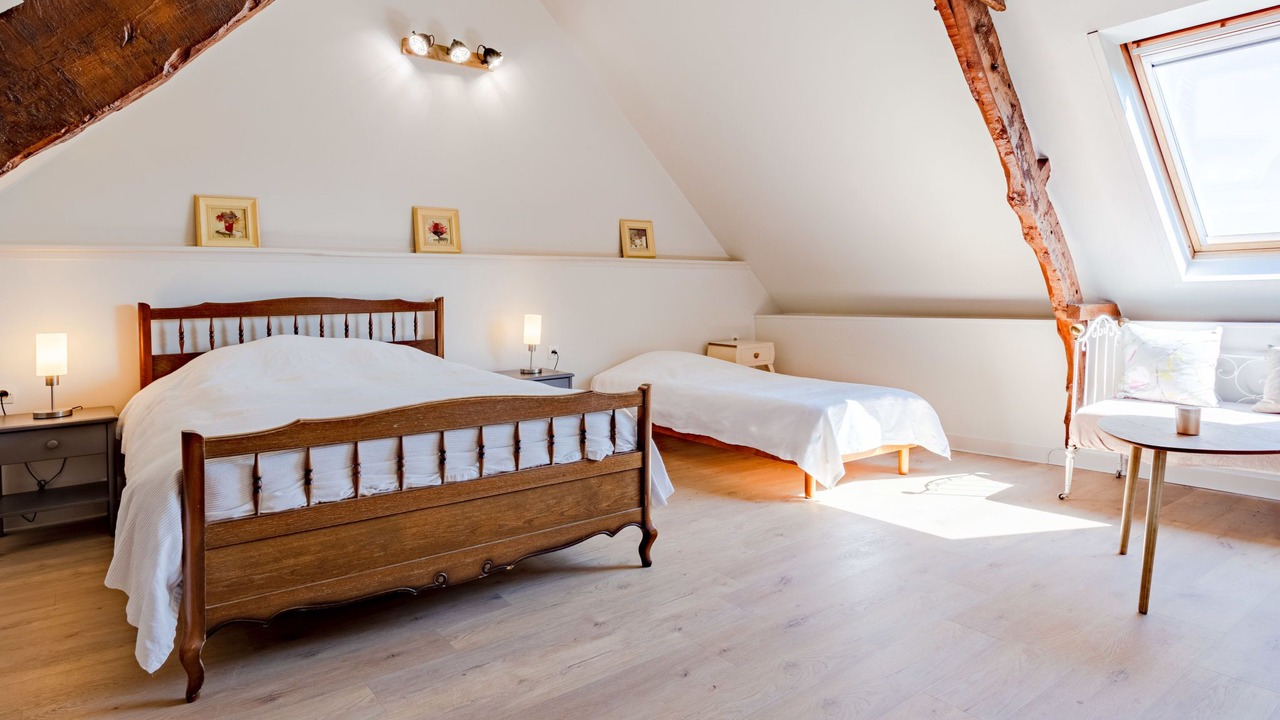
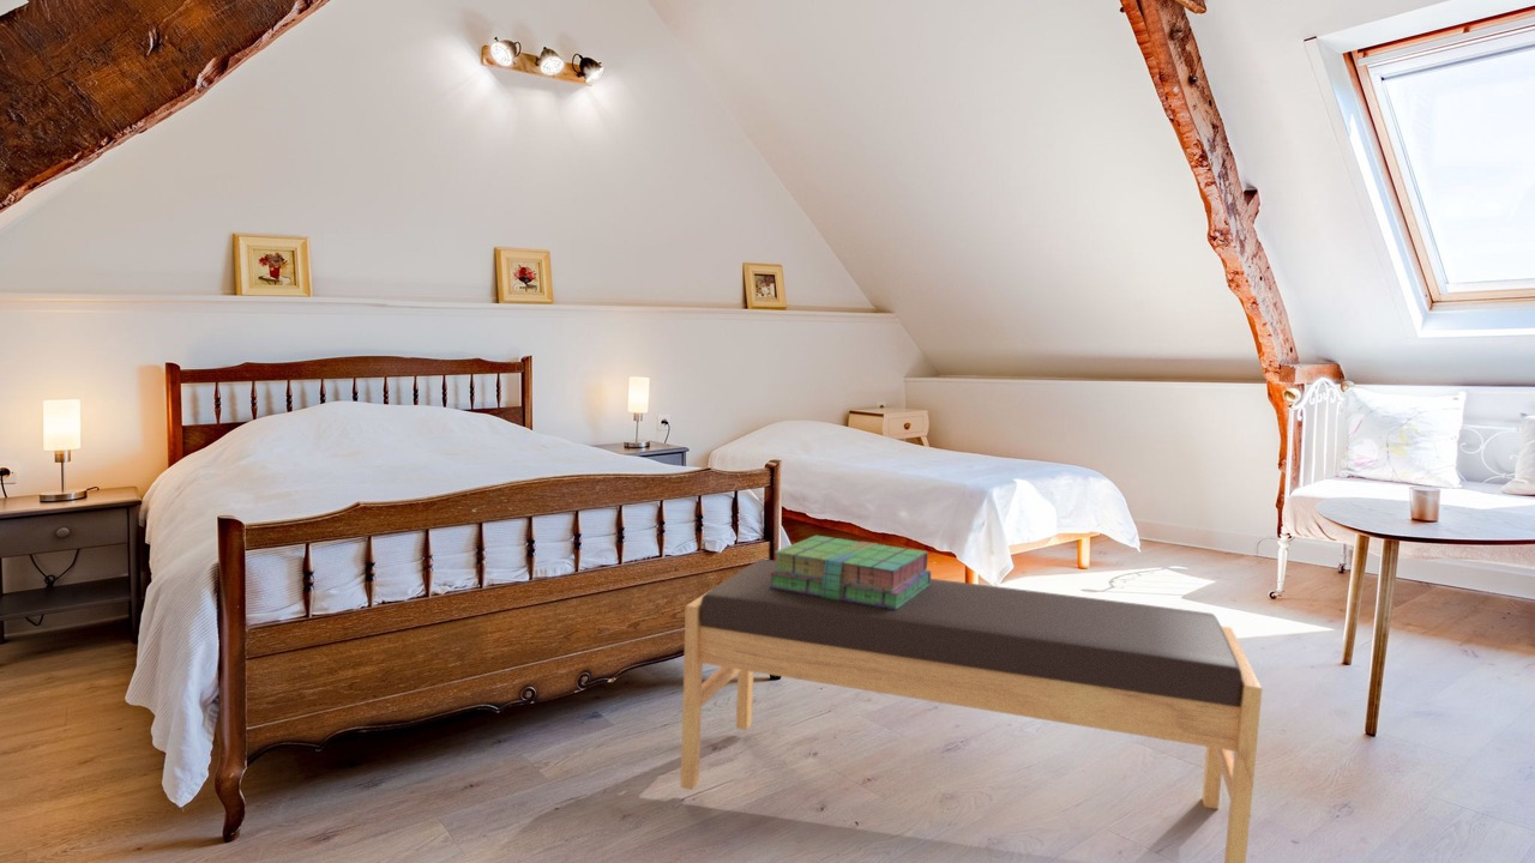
+ stack of books [769,535,932,610]
+ bench [680,559,1263,863]
